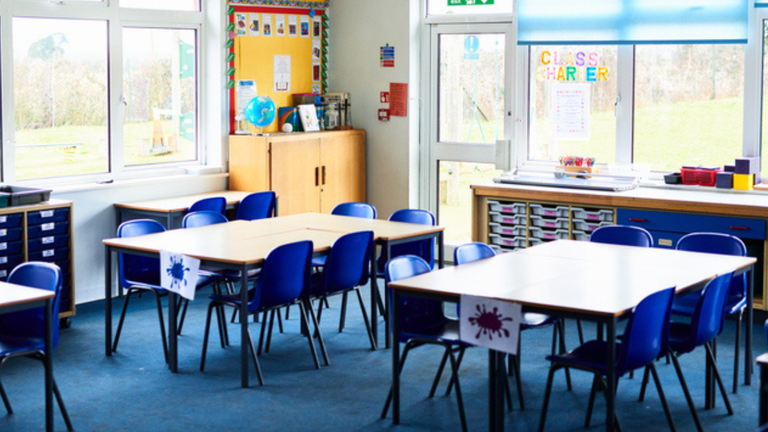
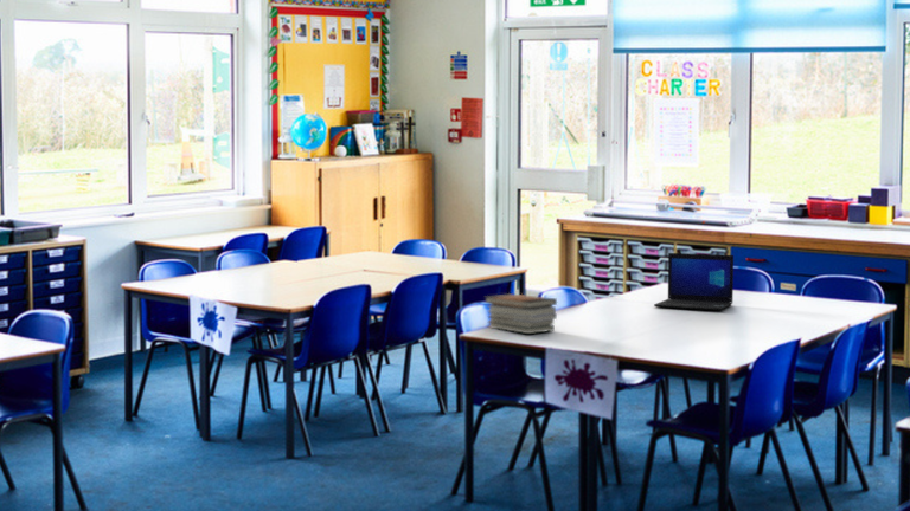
+ laptop [653,252,735,311]
+ book stack [482,292,558,335]
